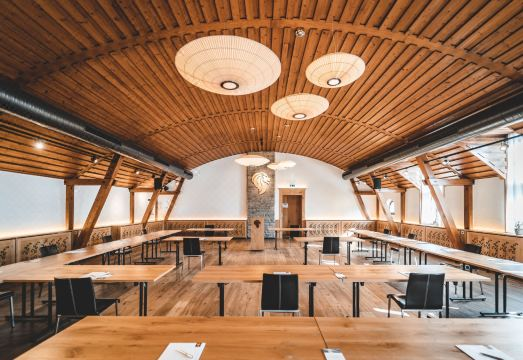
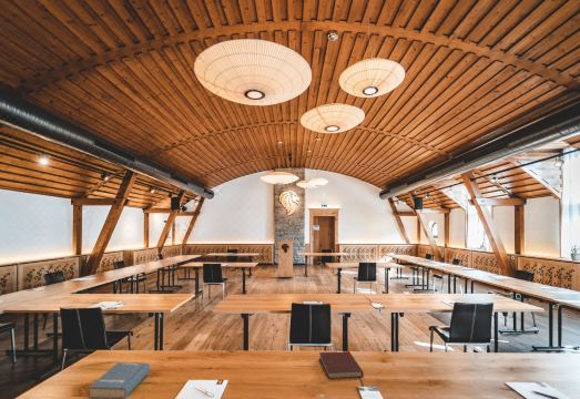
+ notebook [318,350,365,380]
+ hardback book [88,361,151,399]
